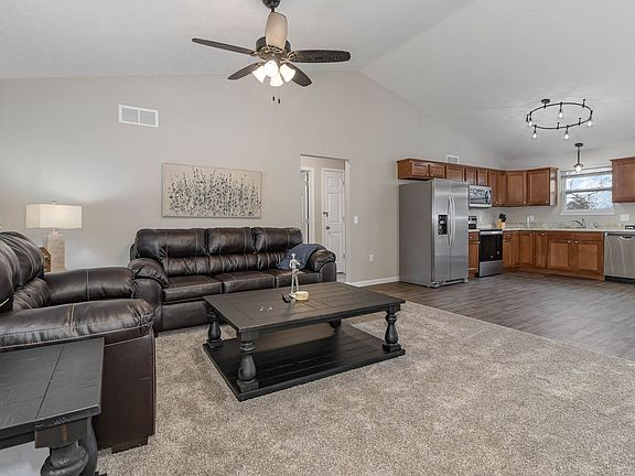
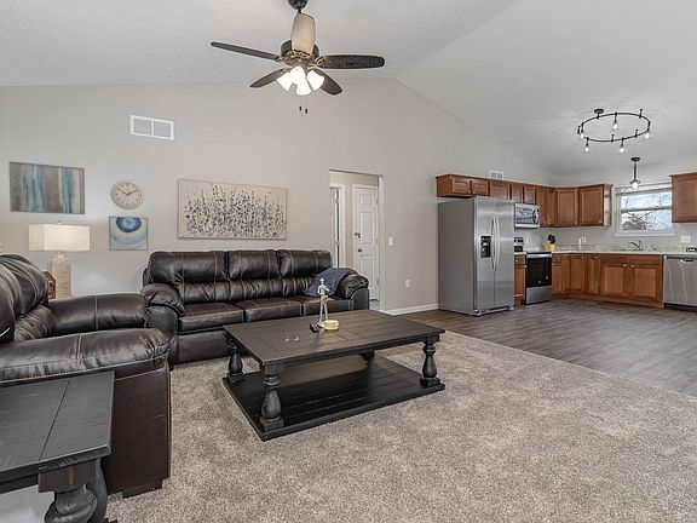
+ wall art [7,160,86,215]
+ wall clock [110,179,145,211]
+ wall art [108,215,149,252]
